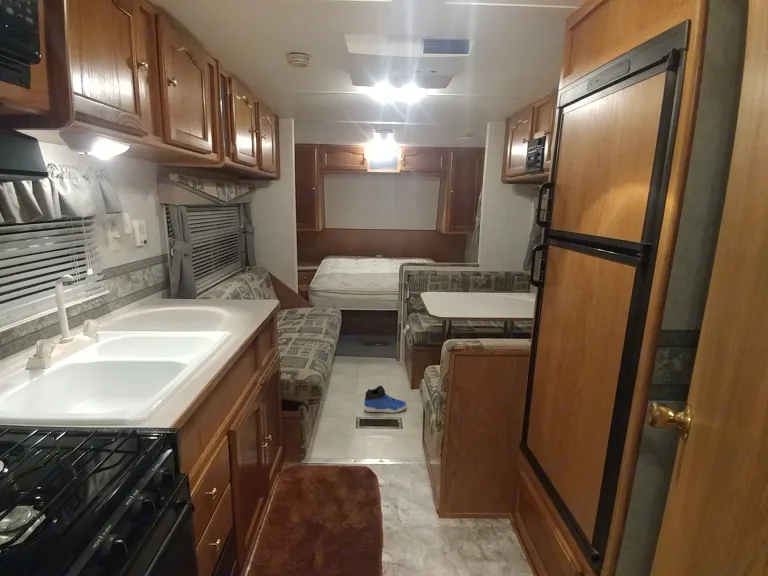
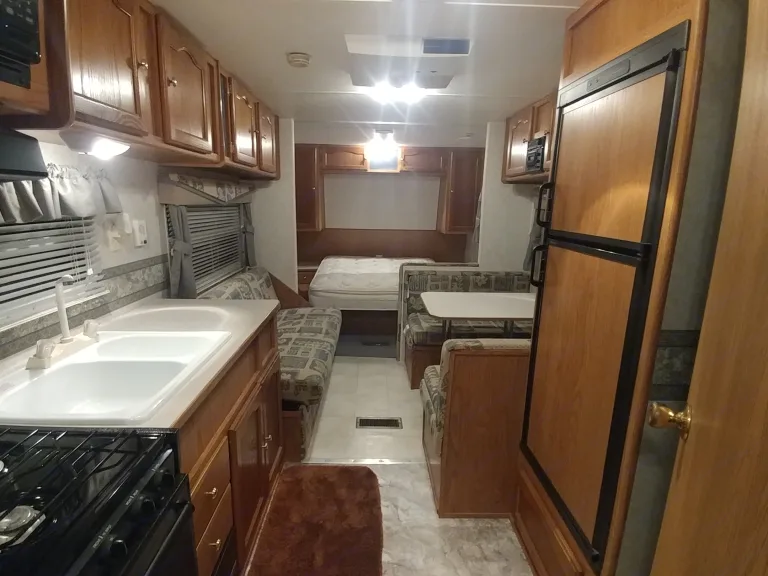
- sneaker [363,385,408,414]
